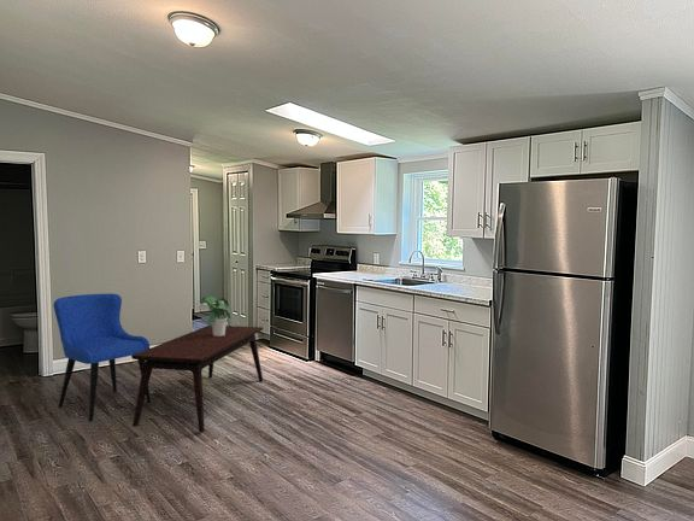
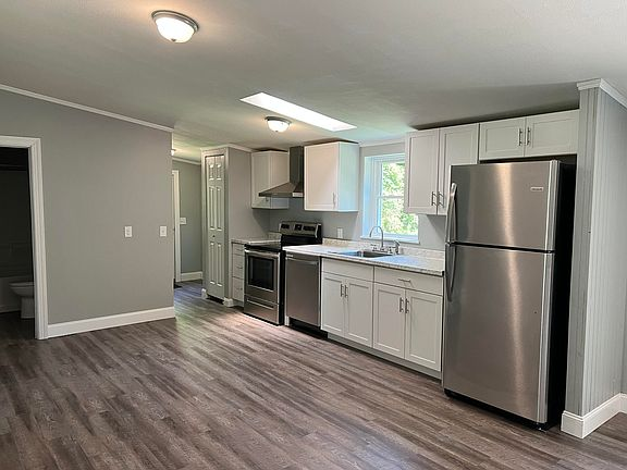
- dining chair [52,292,152,422]
- coffee table [130,324,264,433]
- potted plant [200,295,231,336]
